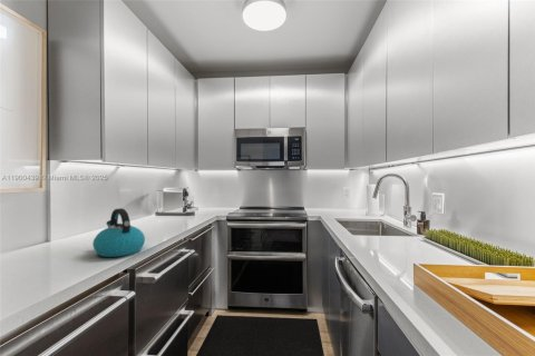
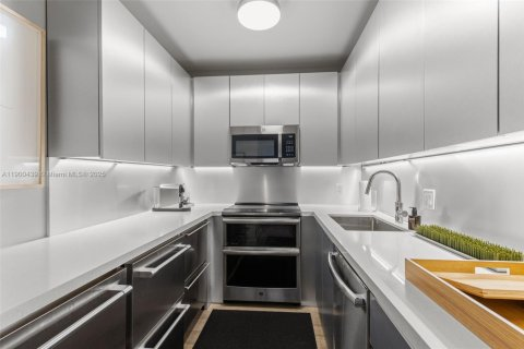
- kettle [91,207,146,258]
